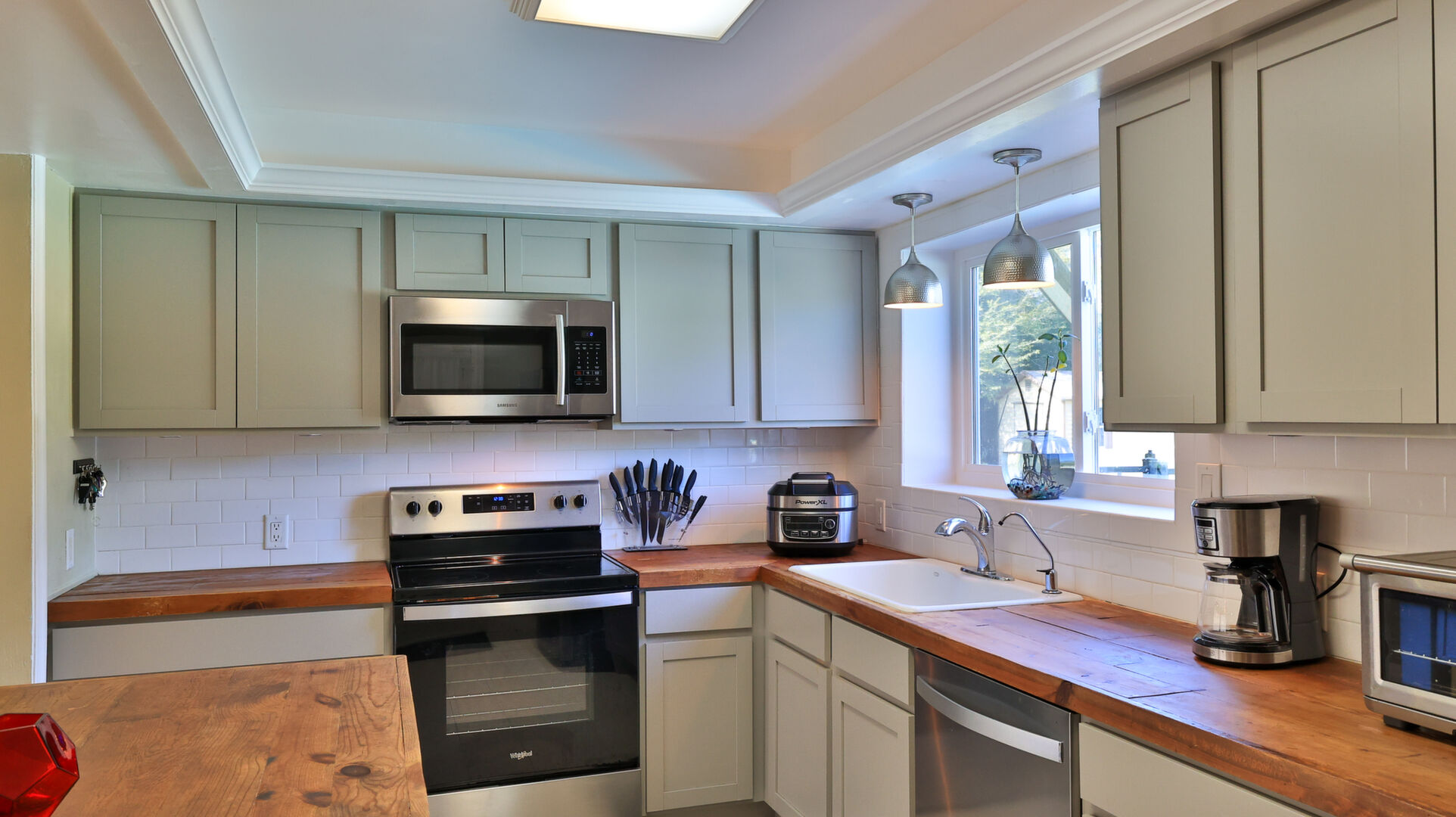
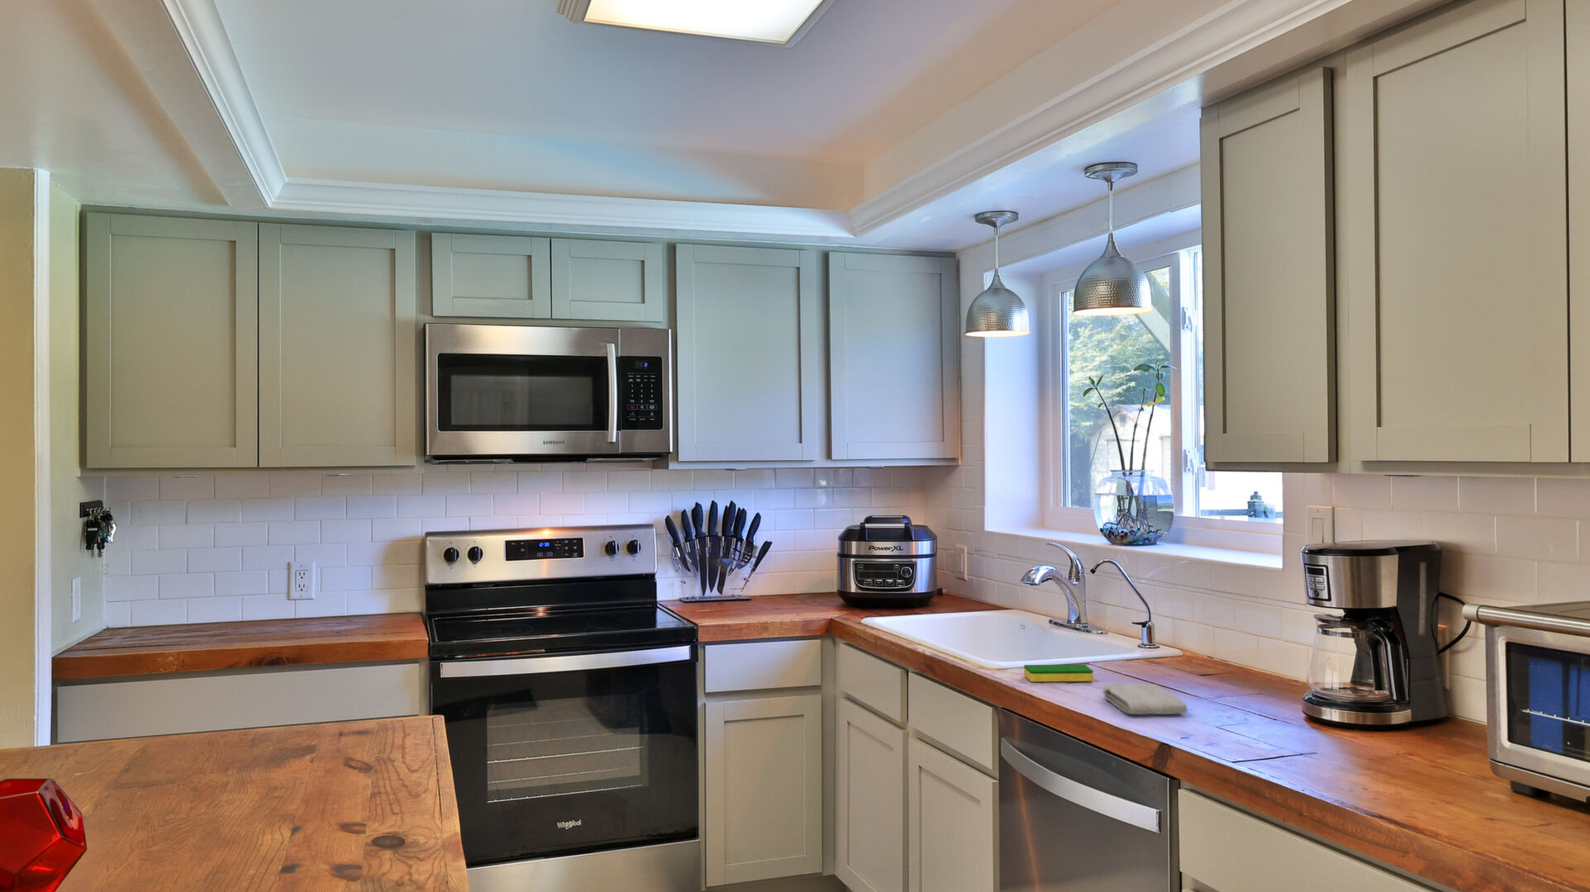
+ dish sponge [1023,664,1094,682]
+ washcloth [1102,683,1188,715]
